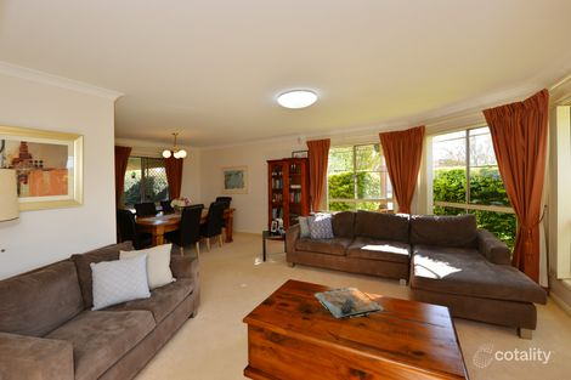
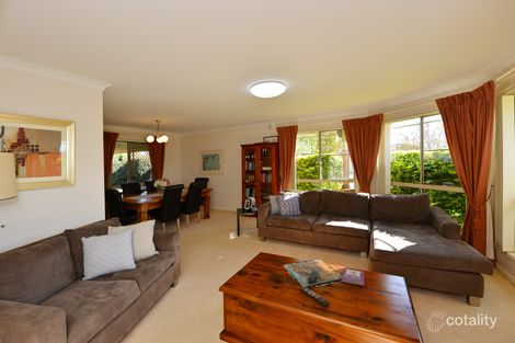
+ book [341,267,366,287]
+ remote control [298,286,331,308]
